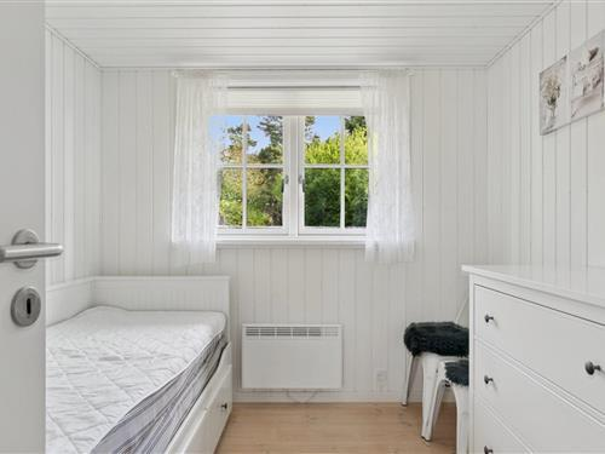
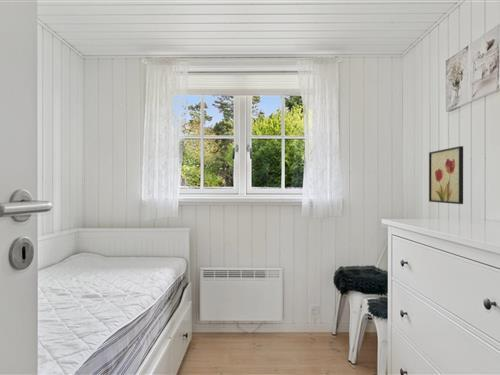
+ wall art [428,145,464,205]
